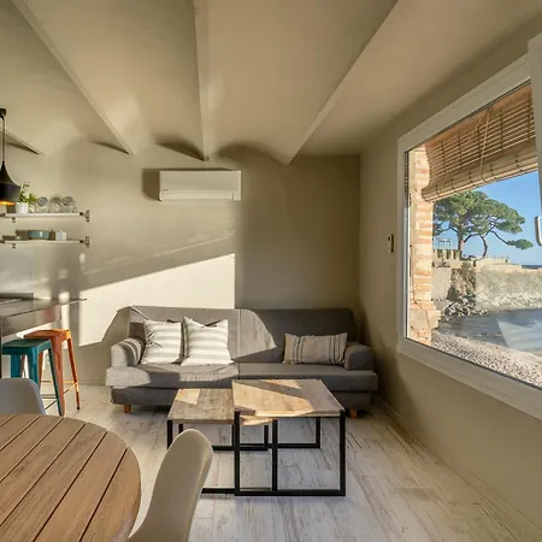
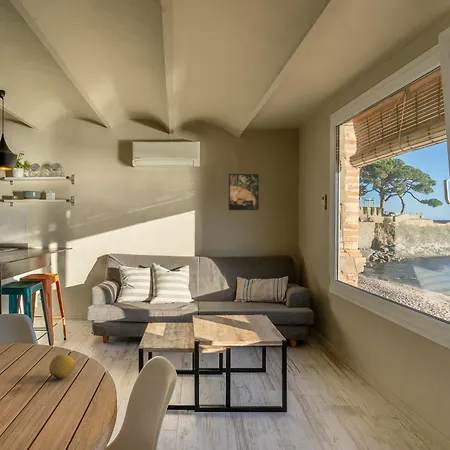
+ fruit [48,354,76,380]
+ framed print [228,173,260,211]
